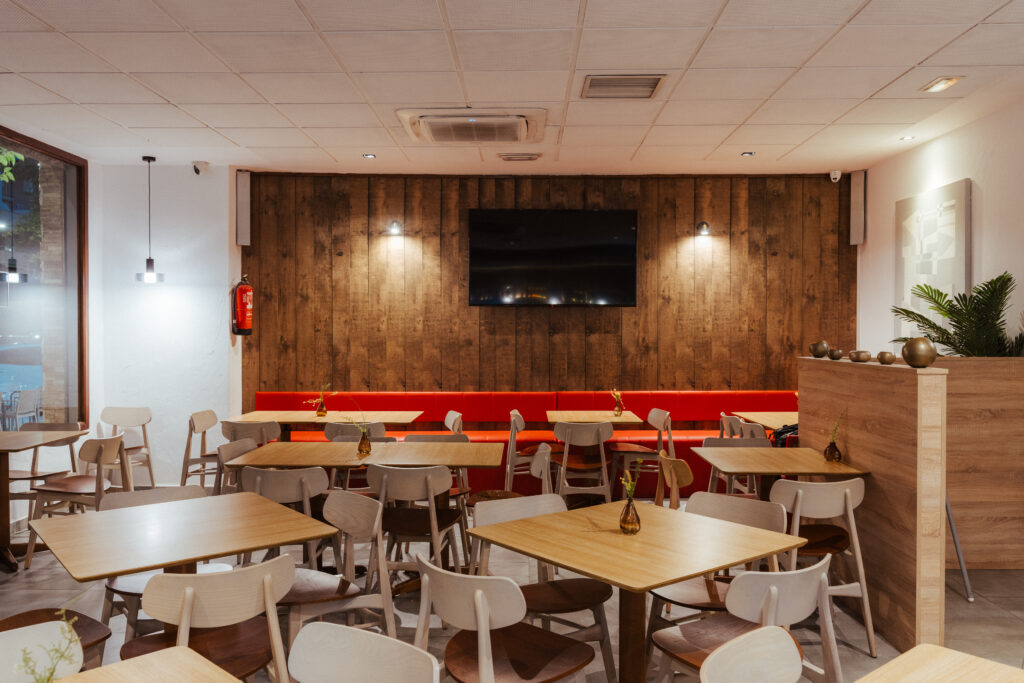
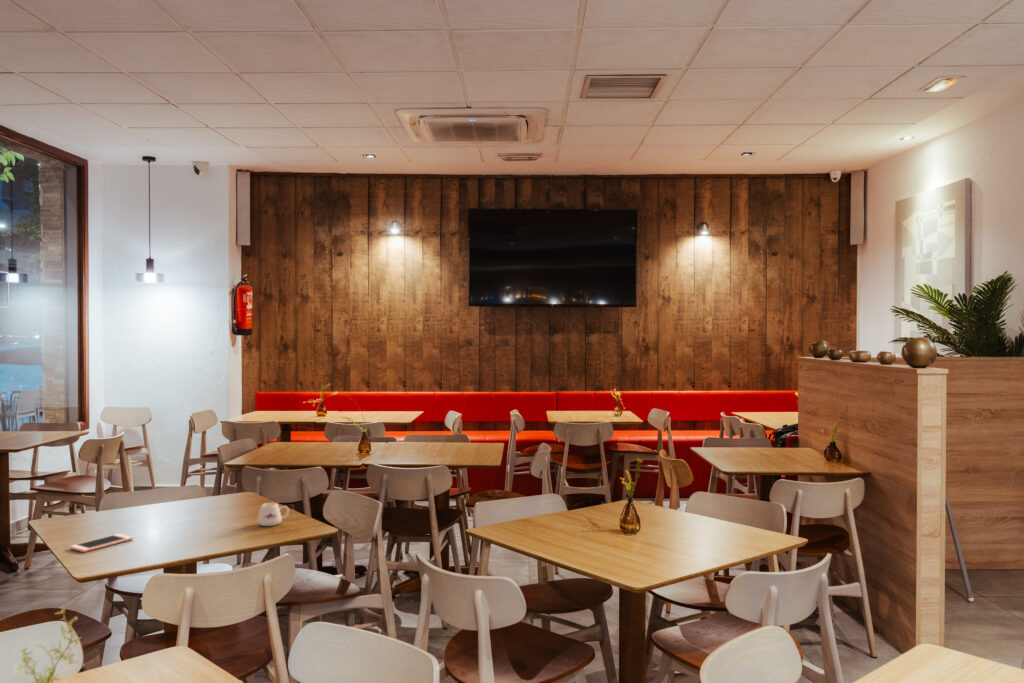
+ cell phone [69,533,134,553]
+ mug [257,502,290,527]
